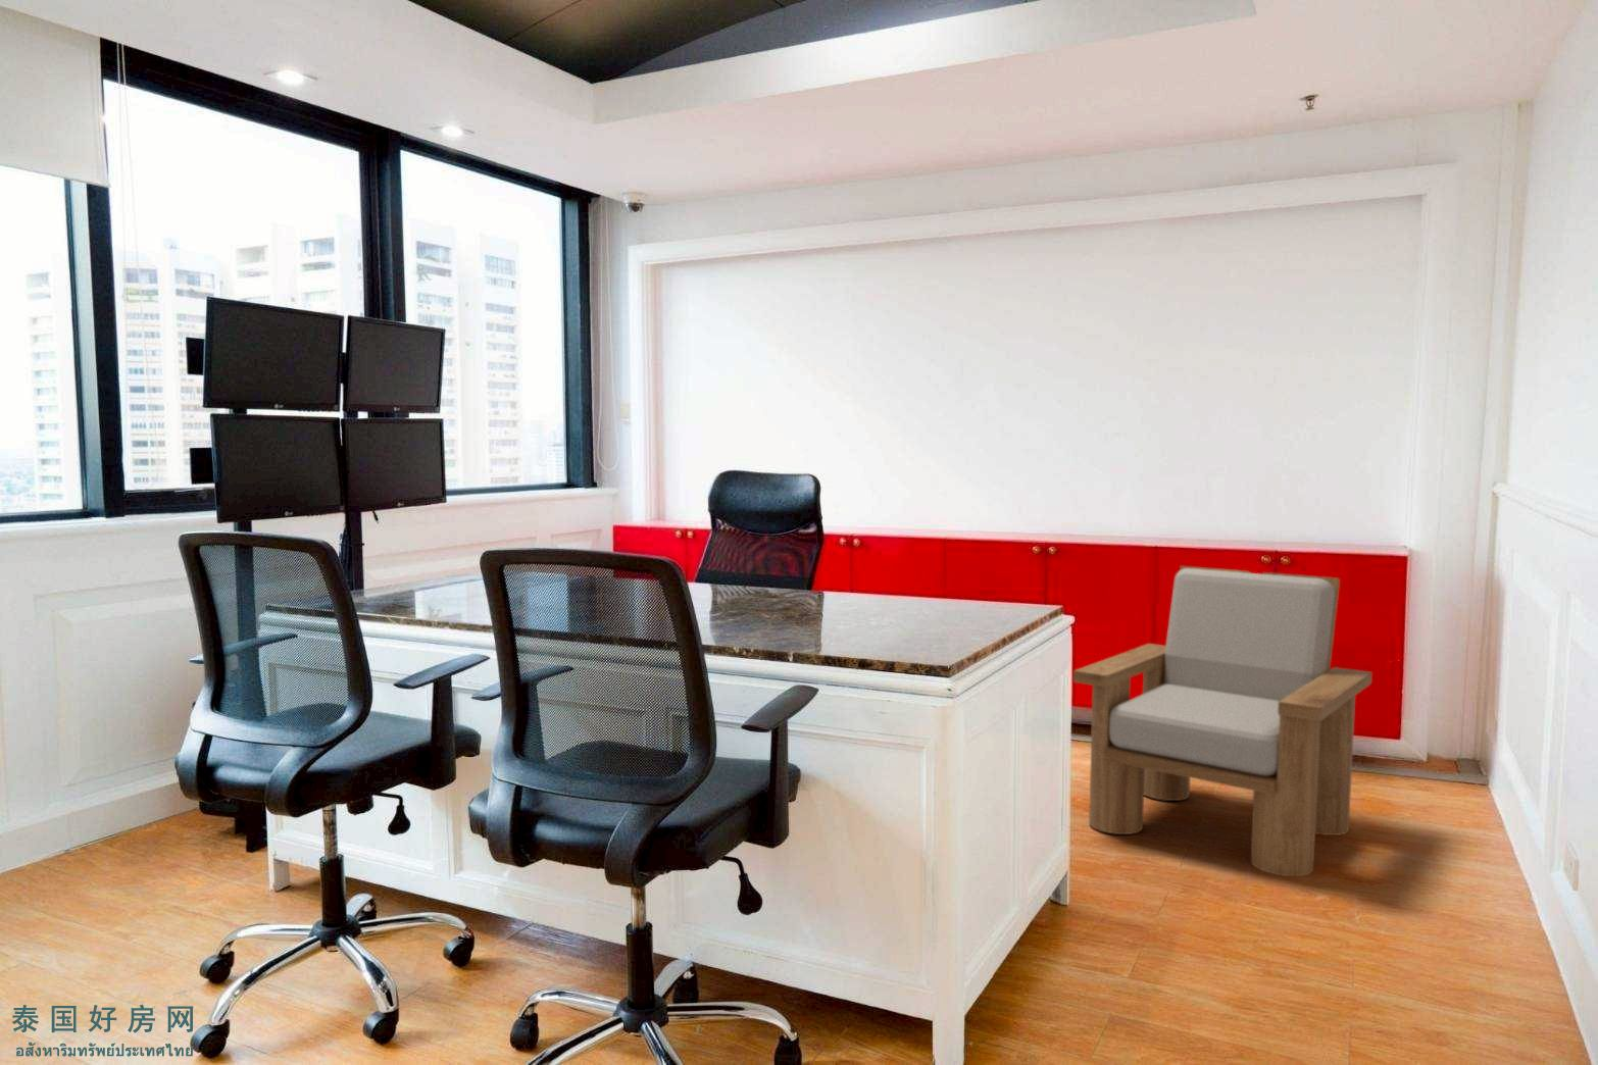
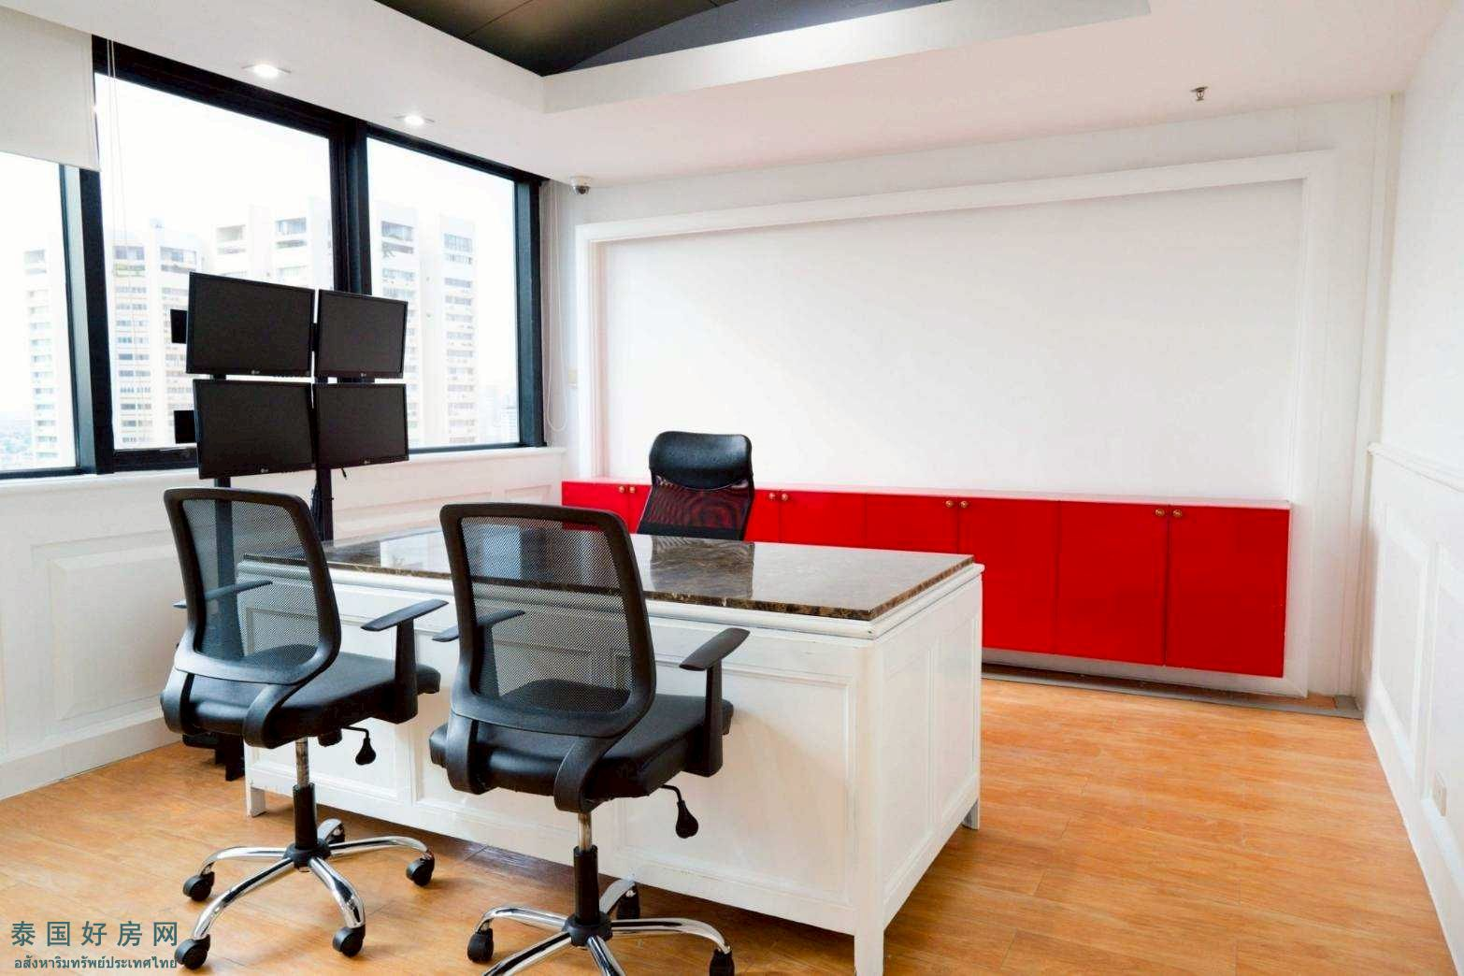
- armchair [1072,565,1373,877]
